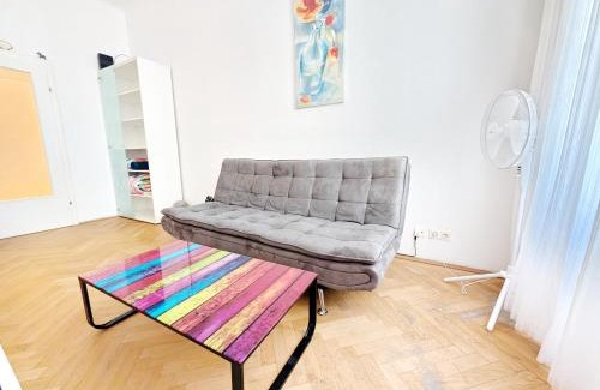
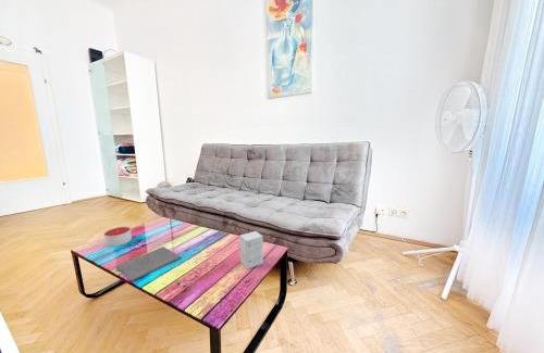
+ candle [103,226,133,248]
+ notepad [114,245,182,282]
+ small box [239,230,264,269]
